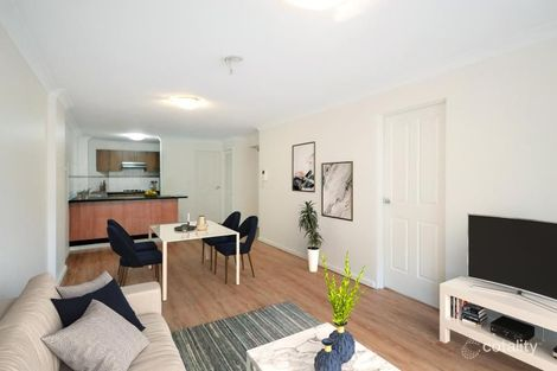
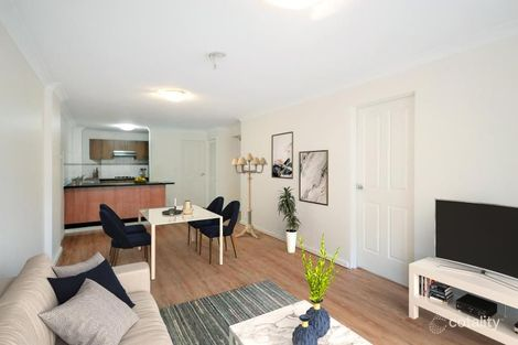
+ floor lamp [230,152,268,240]
